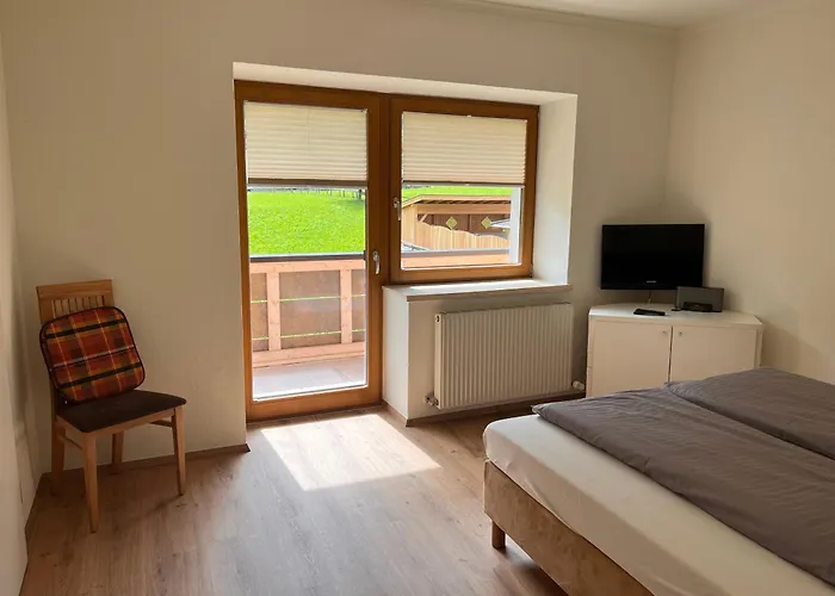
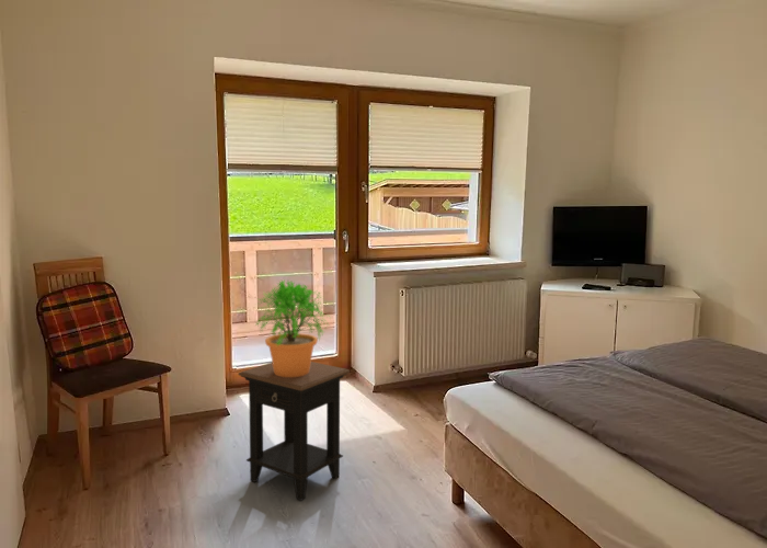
+ potted plant [253,278,333,377]
+ side table [237,361,351,502]
